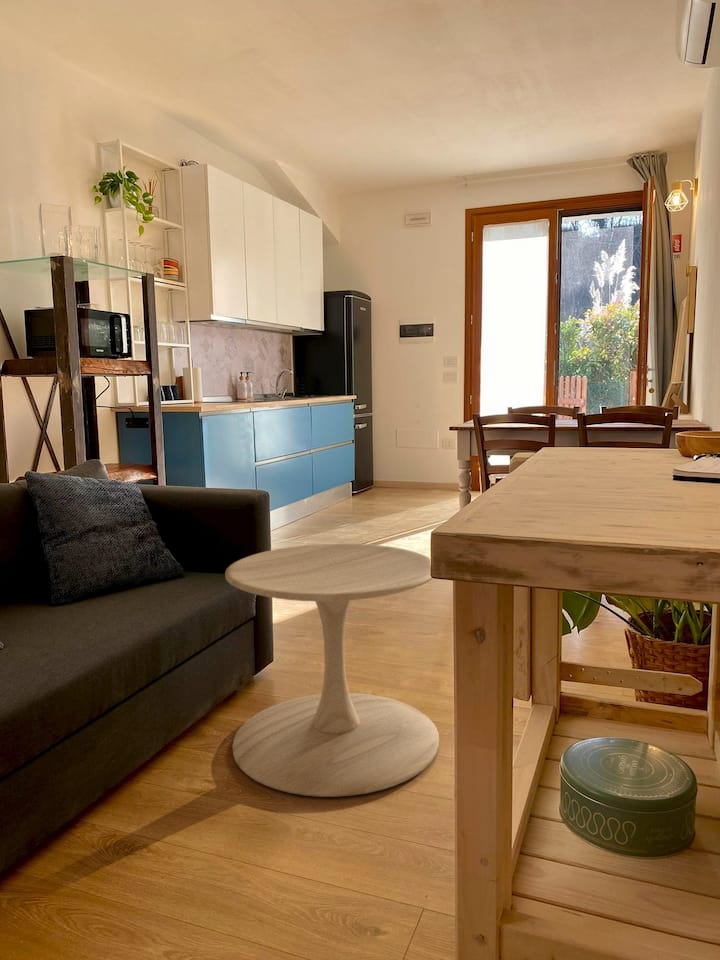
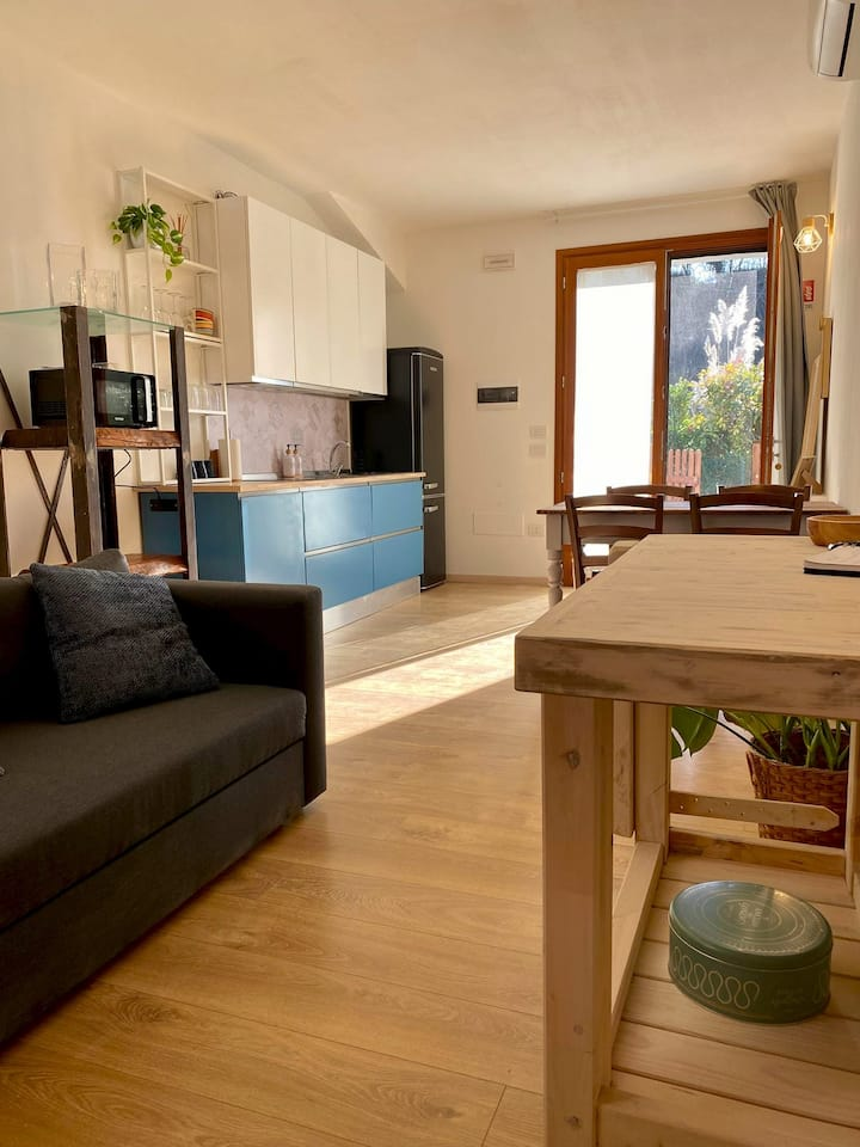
- side table [224,543,440,798]
